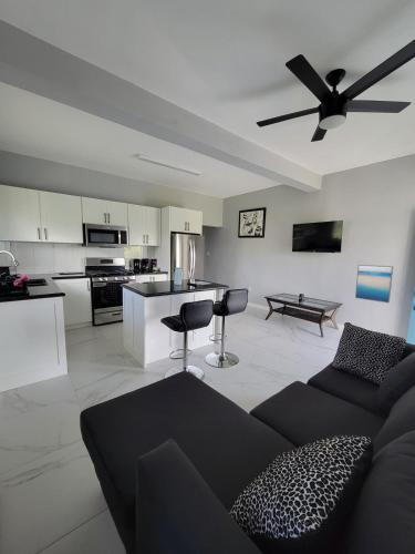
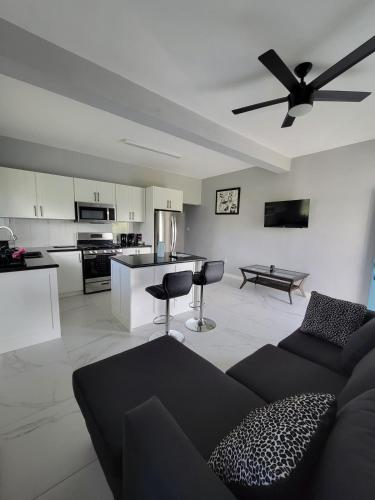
- wall art [354,264,395,304]
